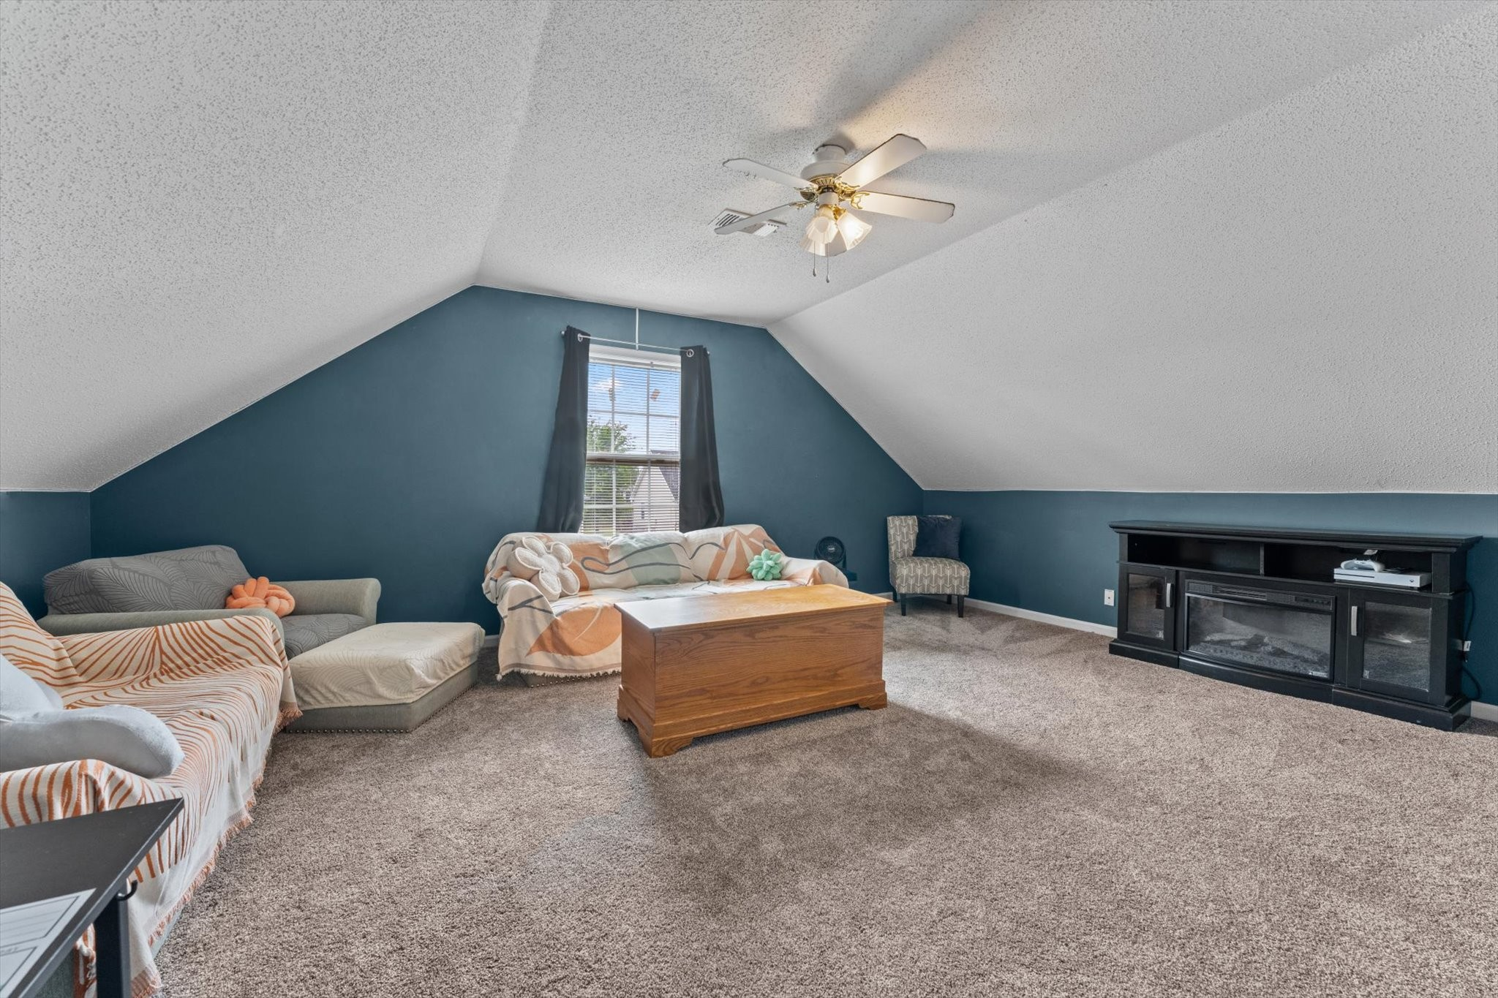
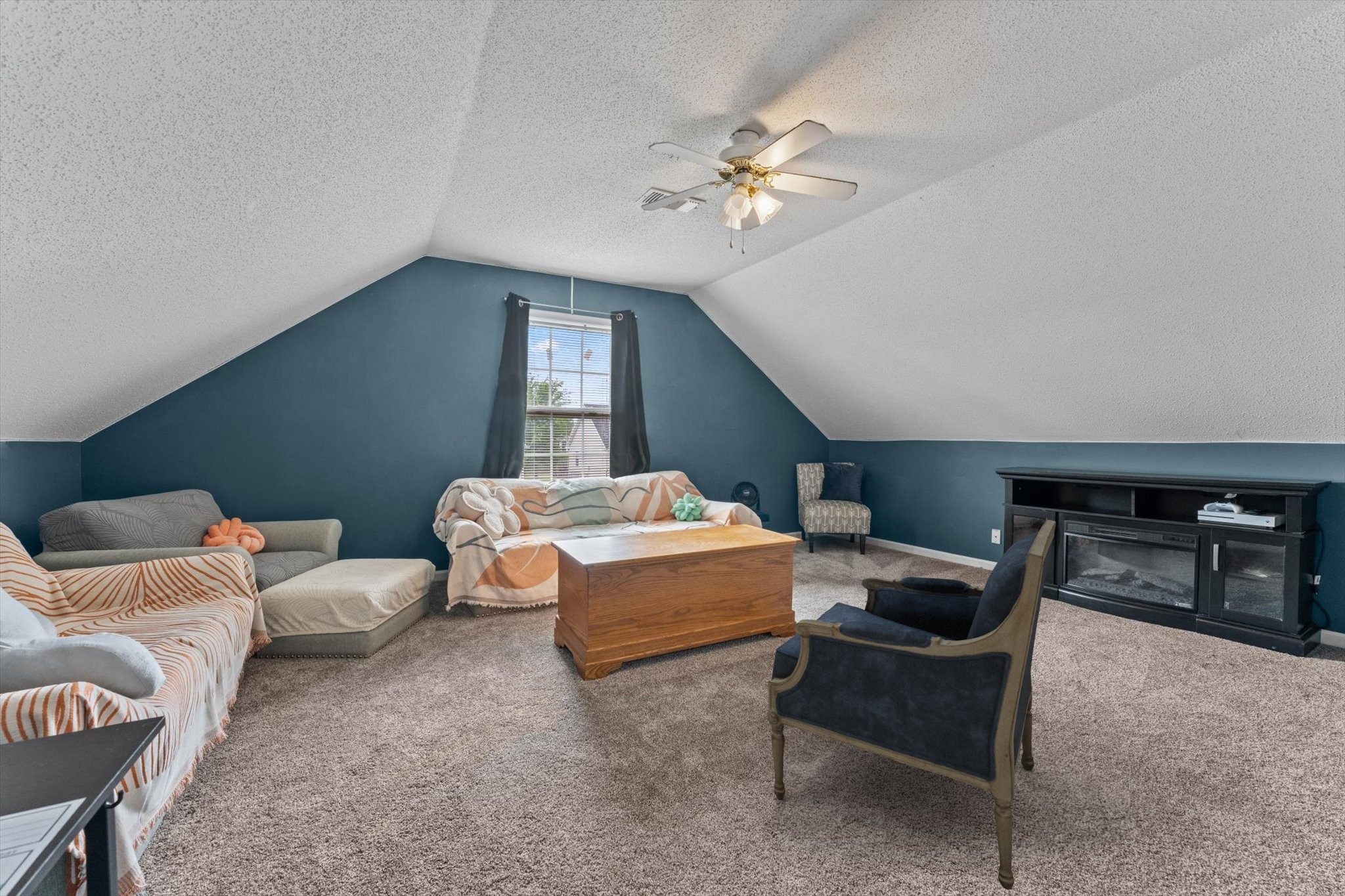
+ armchair [766,519,1057,891]
